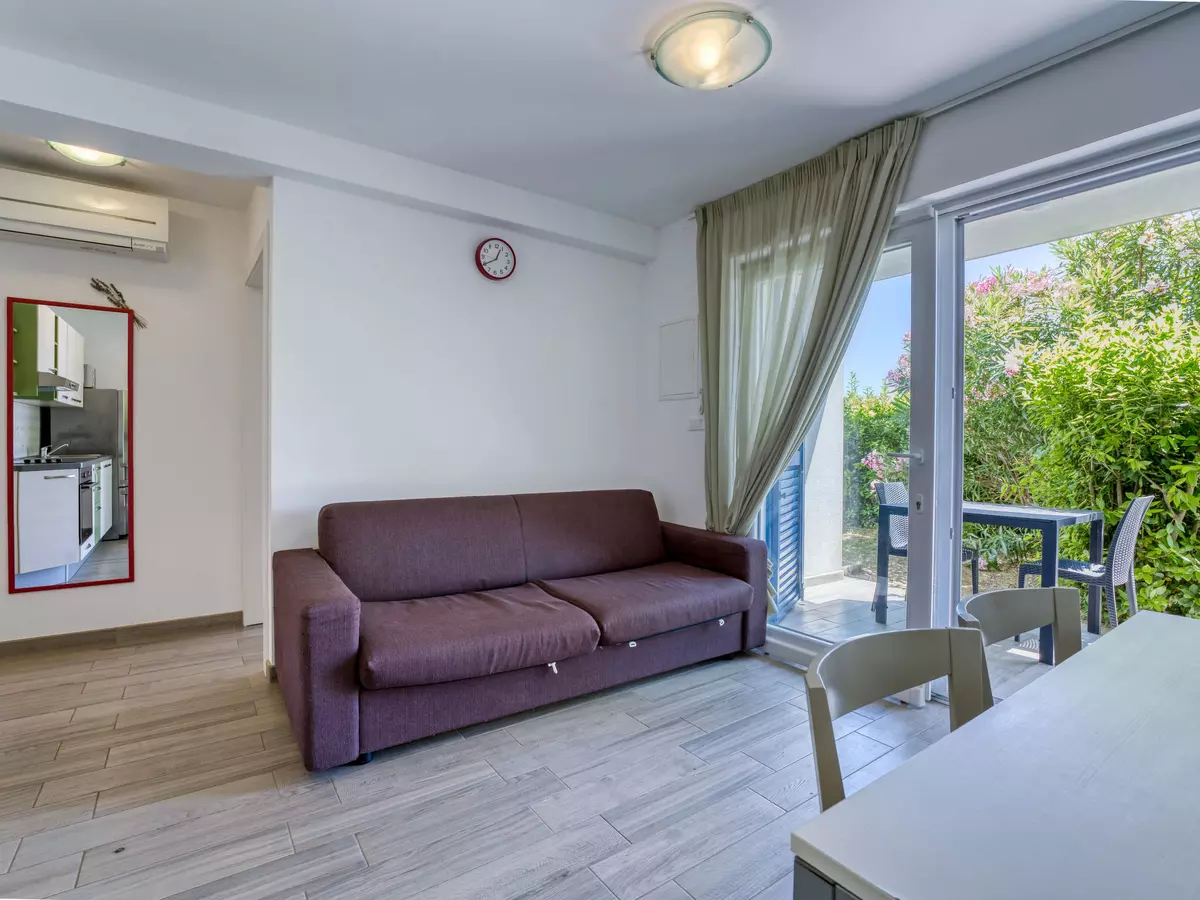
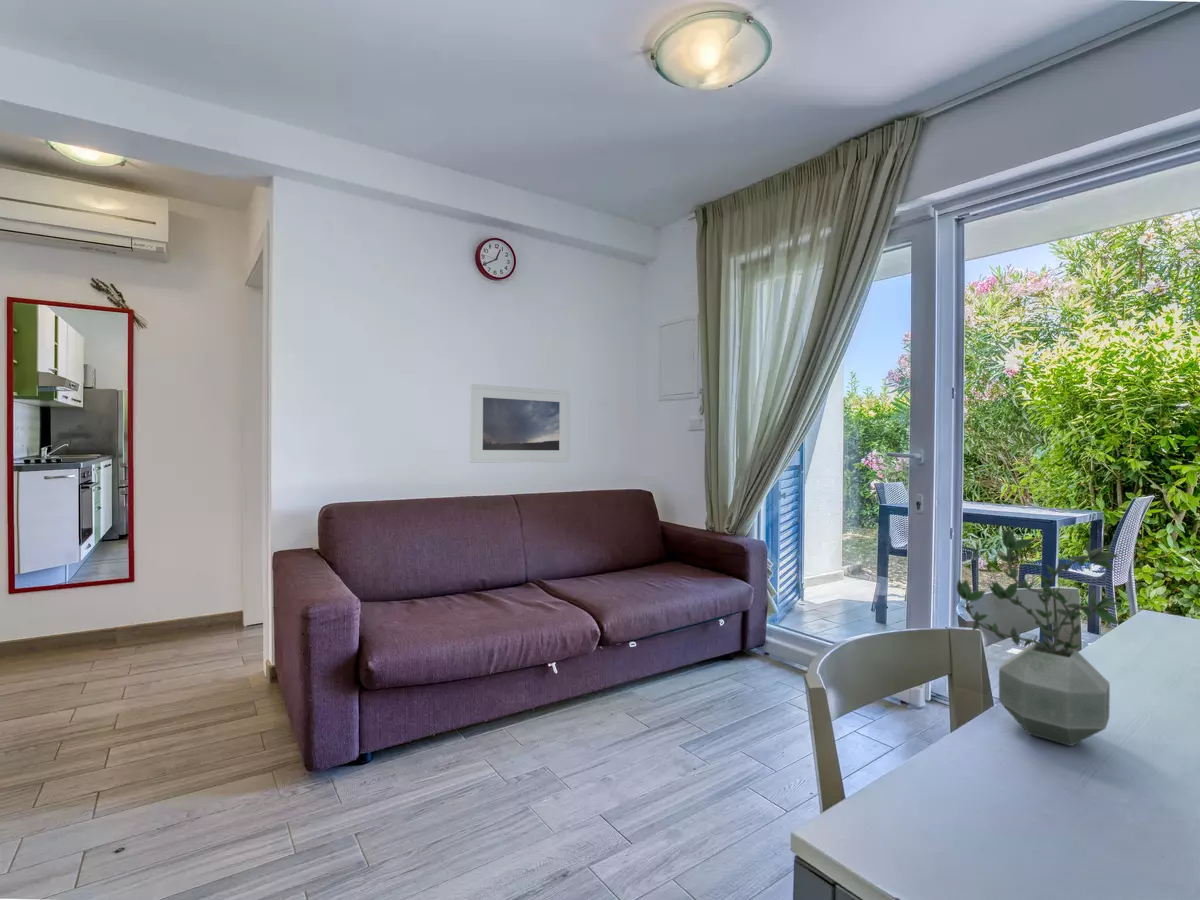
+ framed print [469,383,571,464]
+ potted plant [956,527,1124,747]
